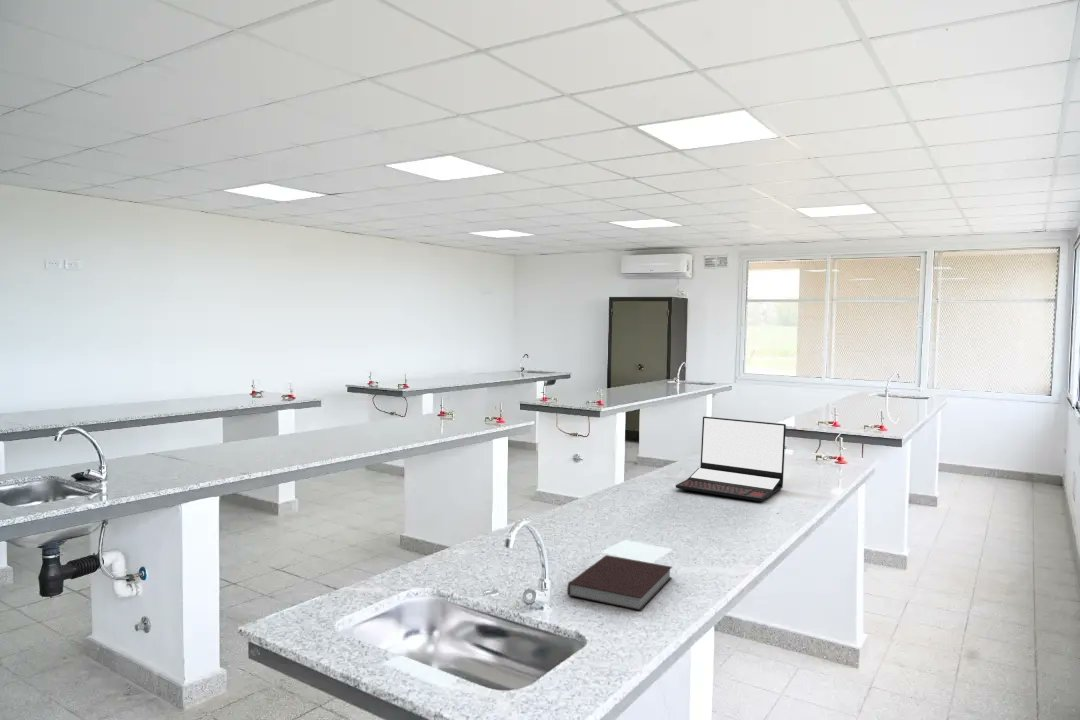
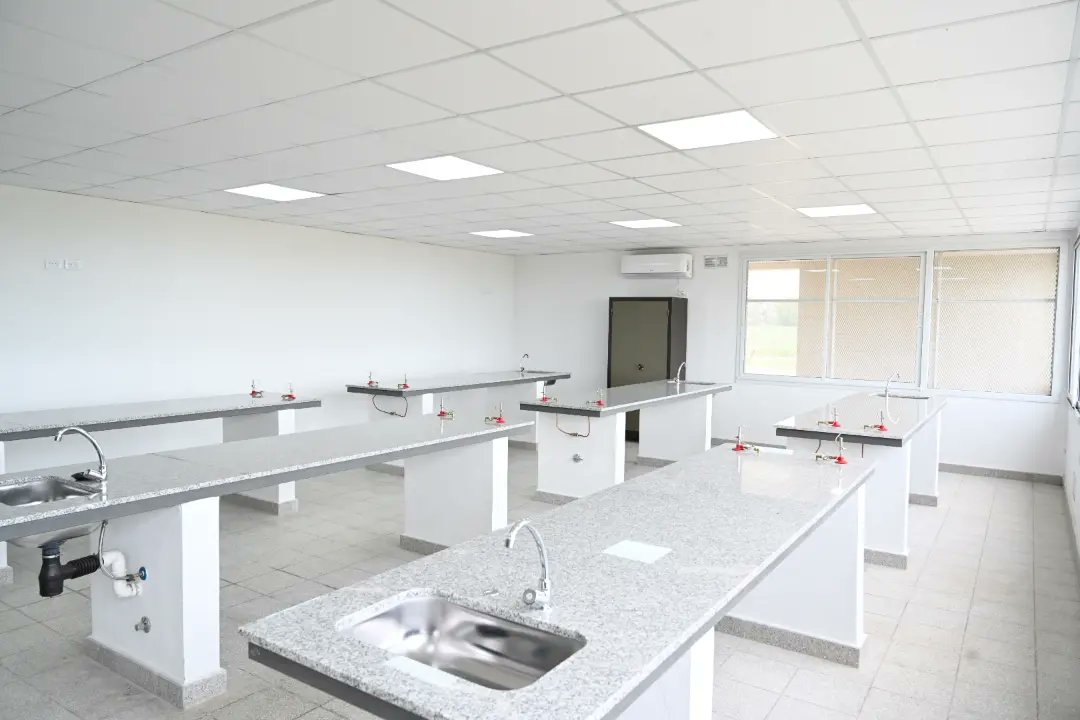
- laptop [675,416,787,502]
- notebook [566,554,673,612]
